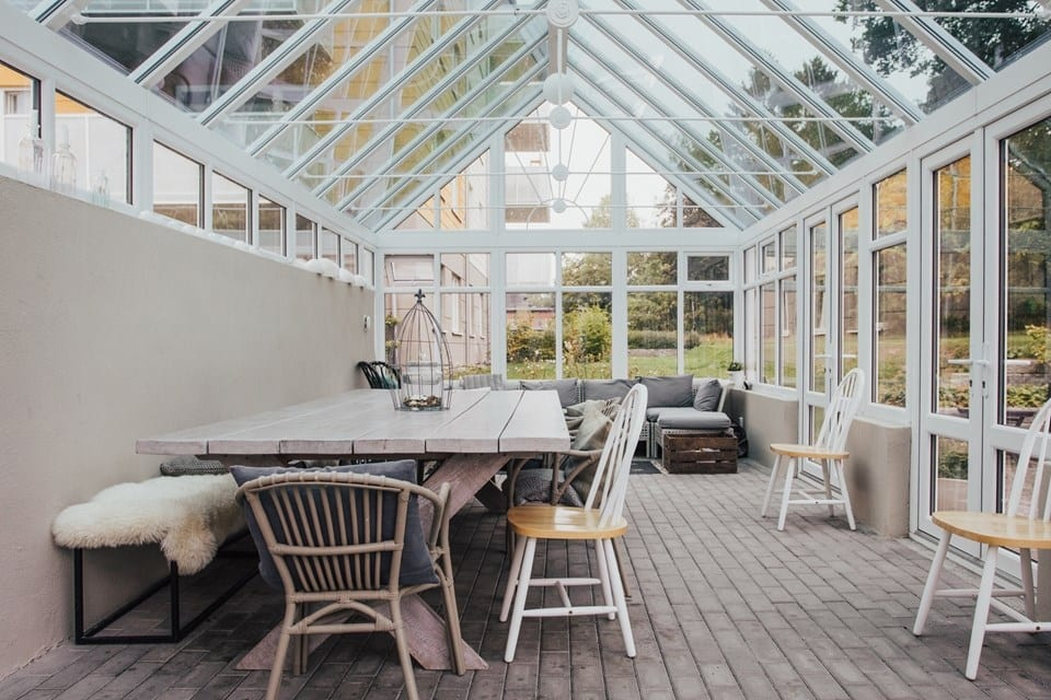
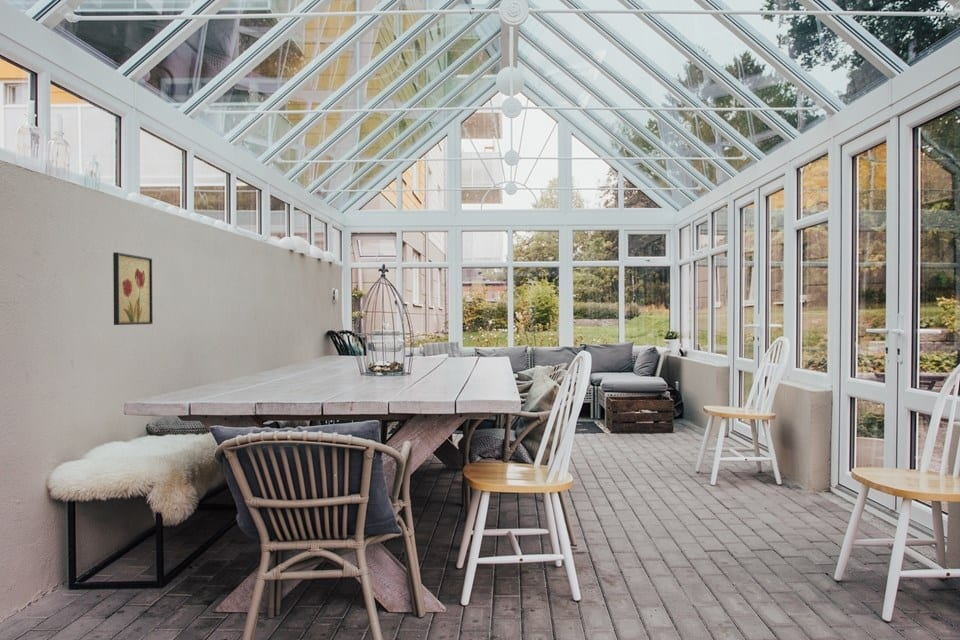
+ wall art [112,251,154,326]
